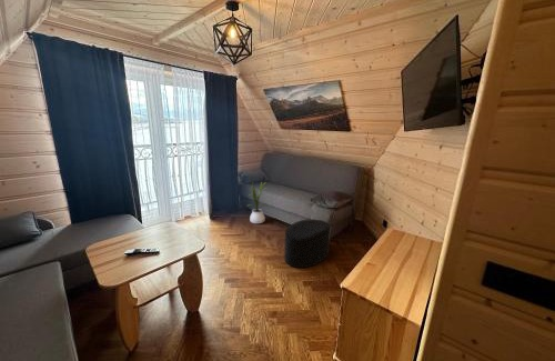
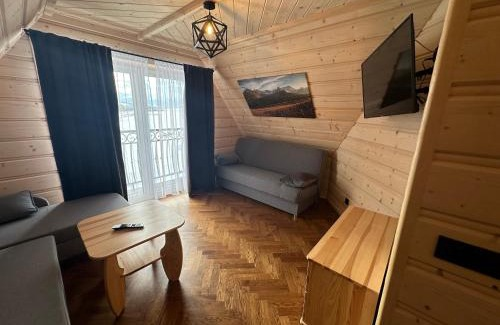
- house plant [245,174,271,224]
- ottoman [283,219,332,269]
